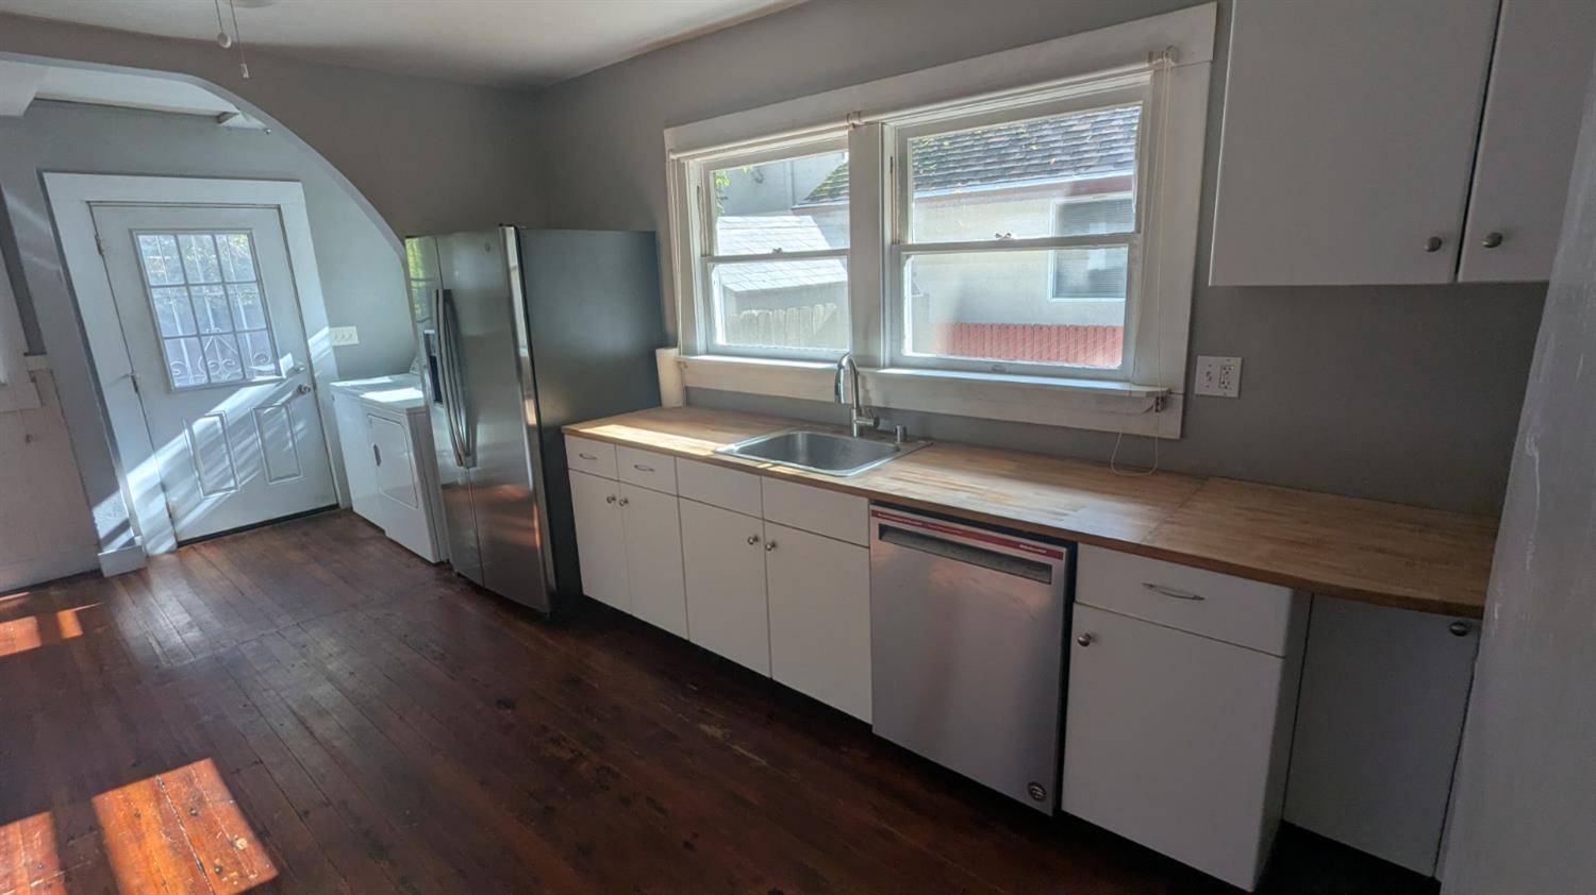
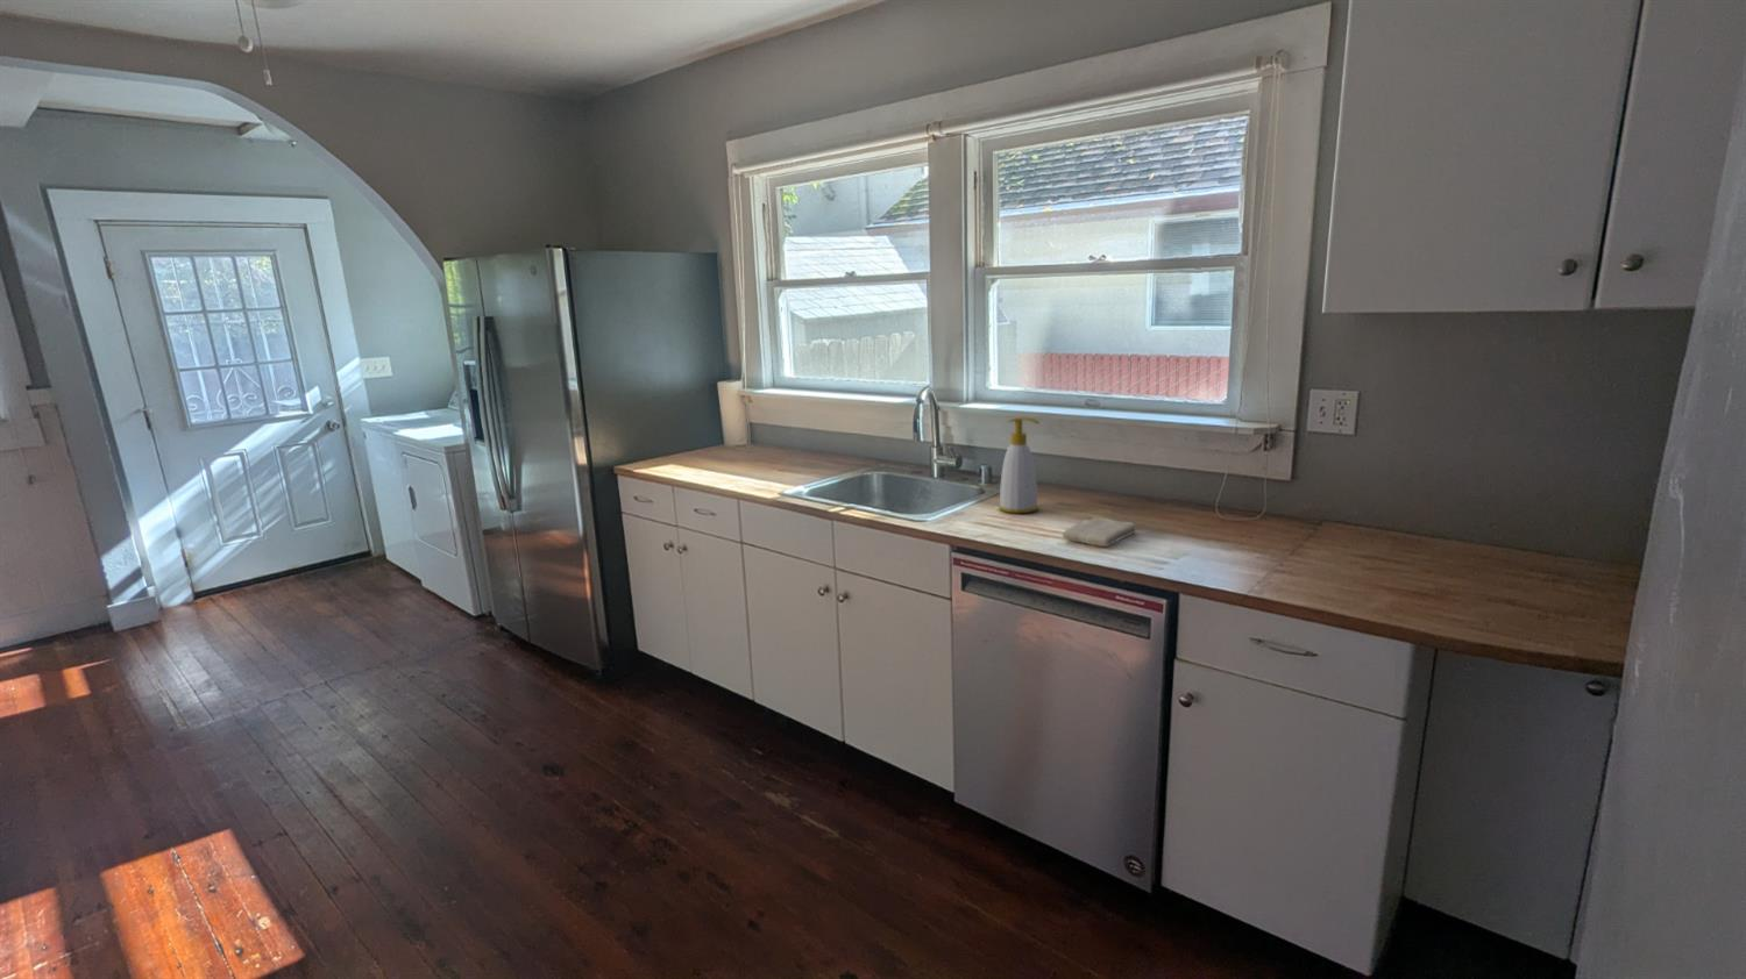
+ washcloth [1061,516,1137,548]
+ soap bottle [998,415,1041,514]
